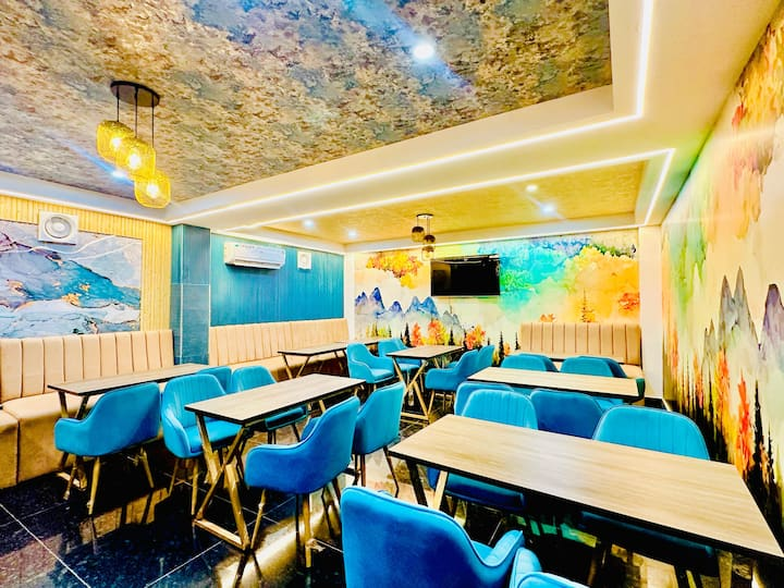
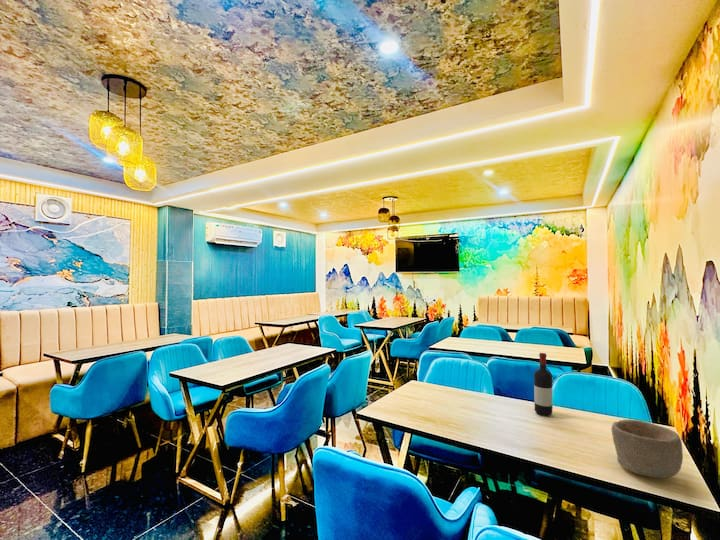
+ wine bottle [533,352,553,417]
+ bowl [610,419,684,479]
